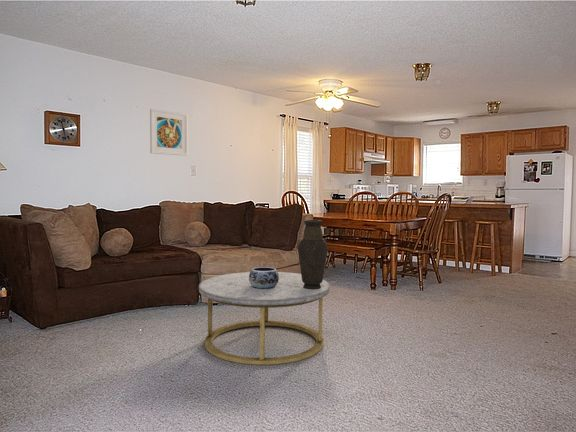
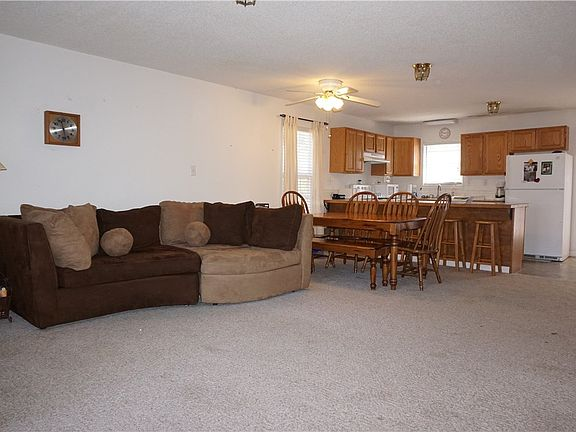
- coffee table [198,271,331,366]
- decorative bowl [249,266,279,289]
- vase [297,219,329,289]
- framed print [149,108,189,157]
